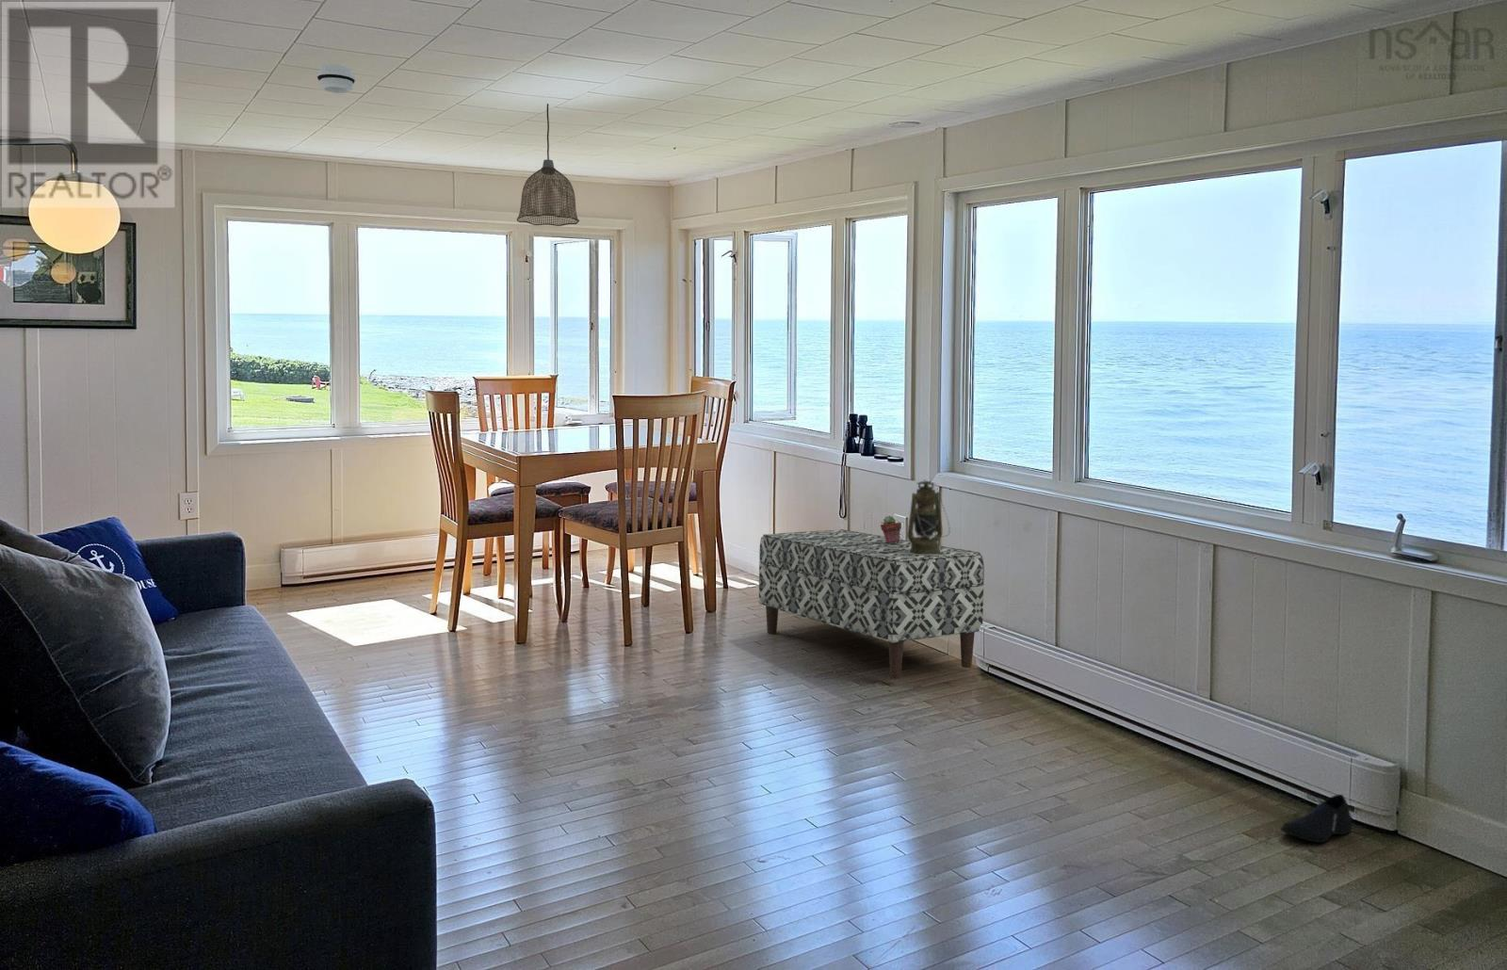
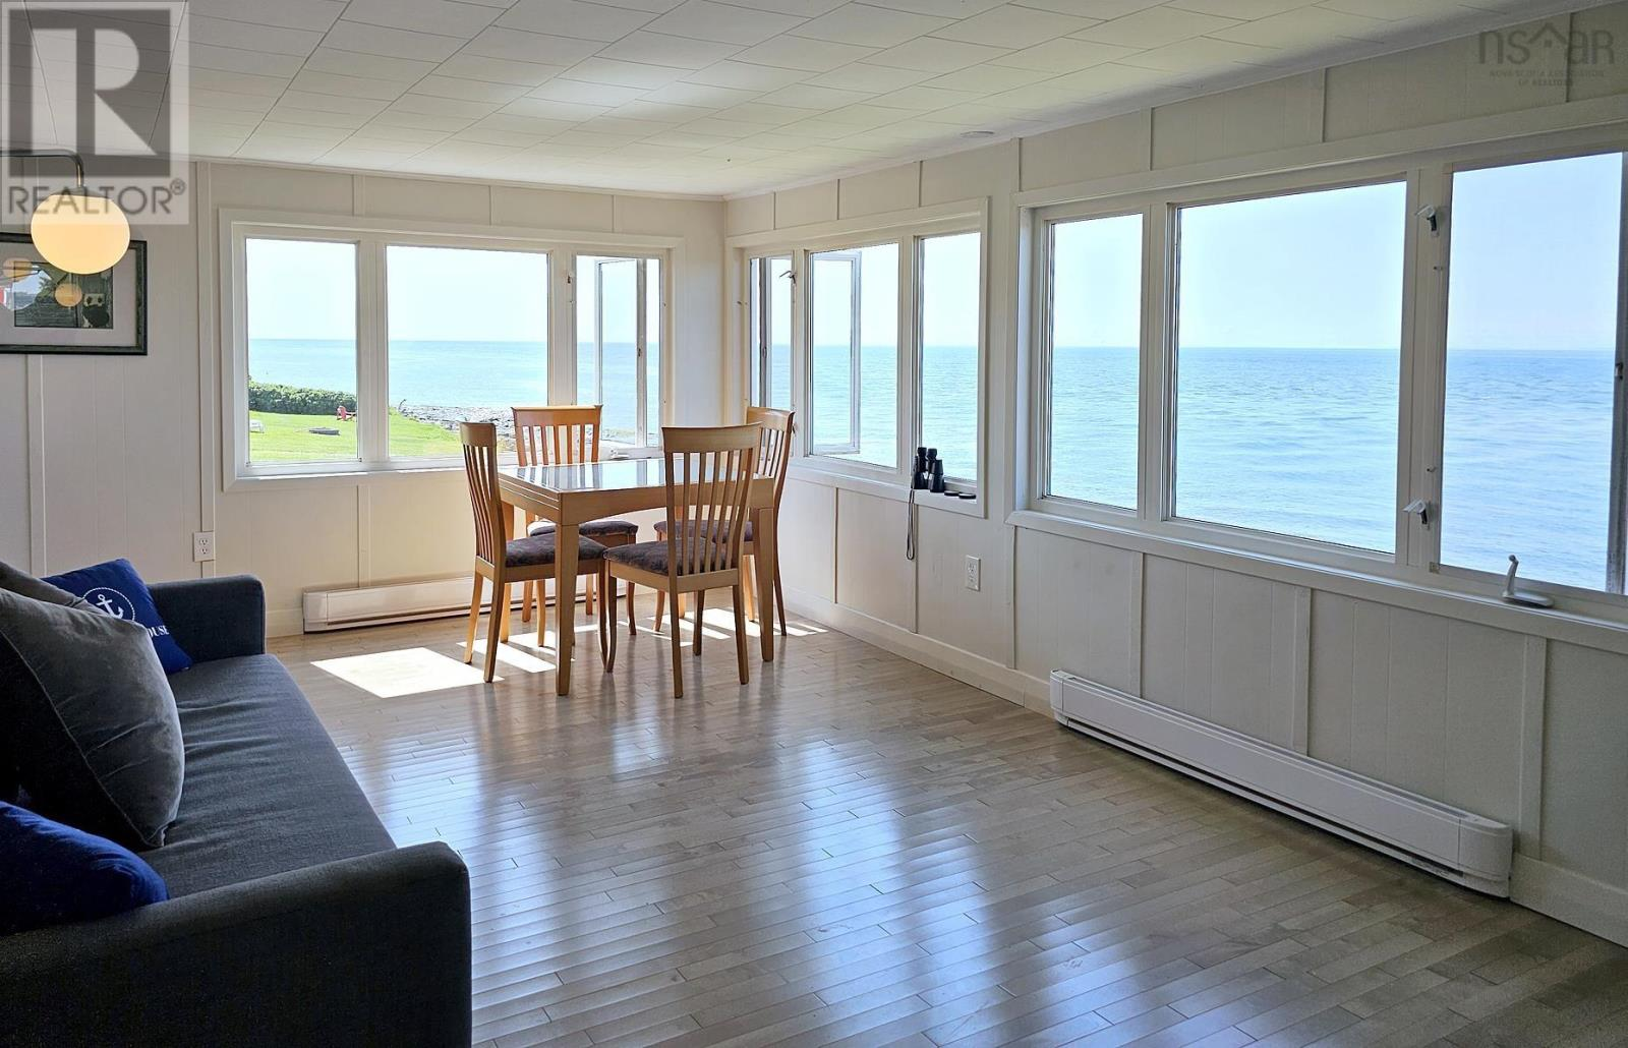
- lantern [906,479,951,555]
- pendant lamp [516,102,580,227]
- shoe [1280,793,1353,844]
- bench [758,528,985,679]
- potted succulent [880,515,902,544]
- smoke detector [316,63,356,94]
